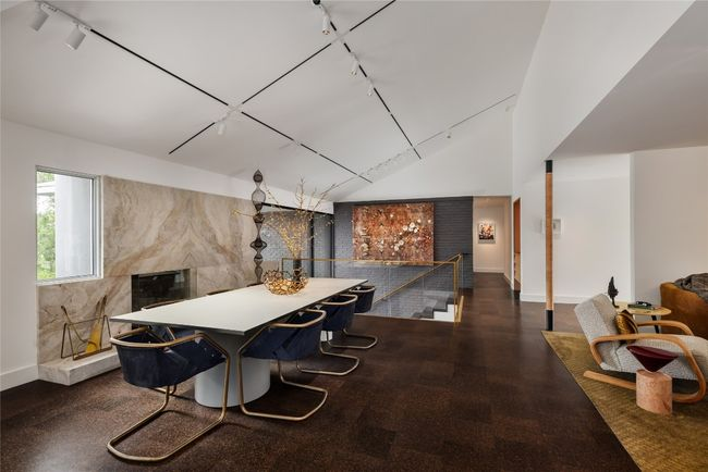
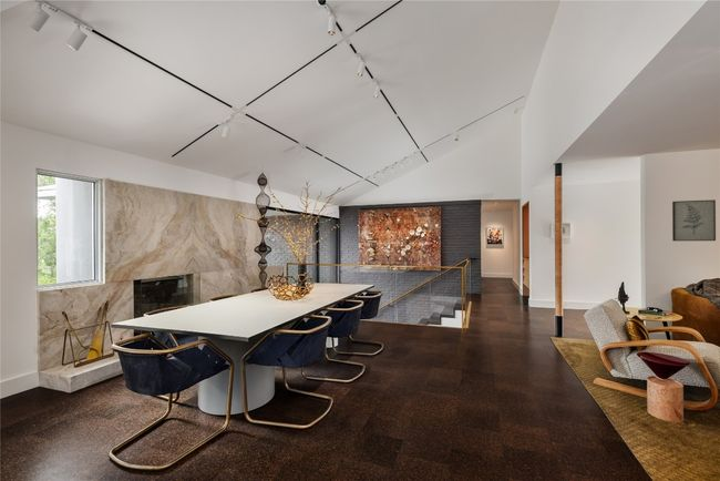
+ wall art [671,198,717,242]
